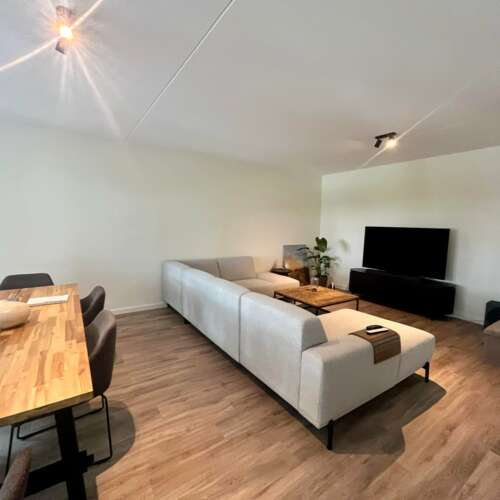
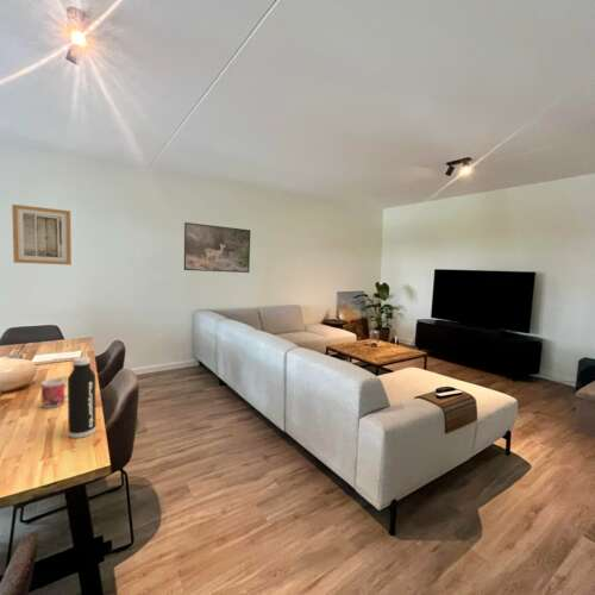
+ water bottle [67,356,98,439]
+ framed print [183,221,251,274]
+ mug [40,377,68,409]
+ wall art [11,203,73,267]
